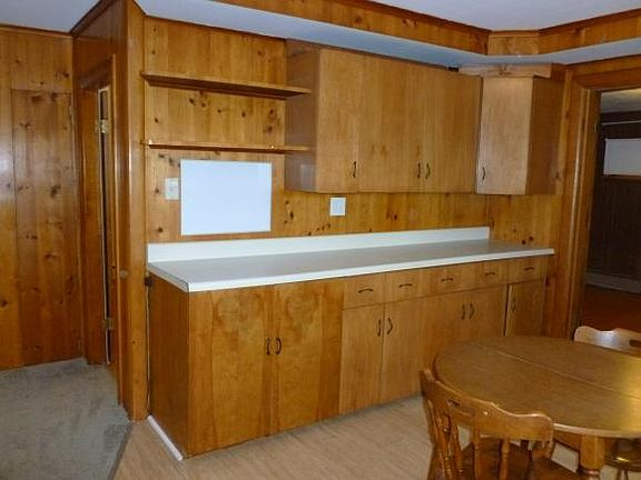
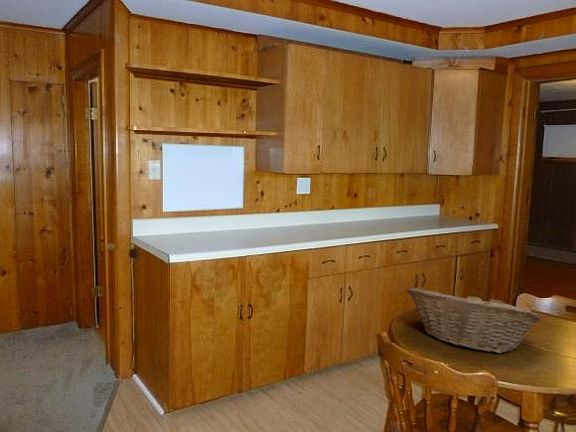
+ fruit basket [406,287,542,354]
